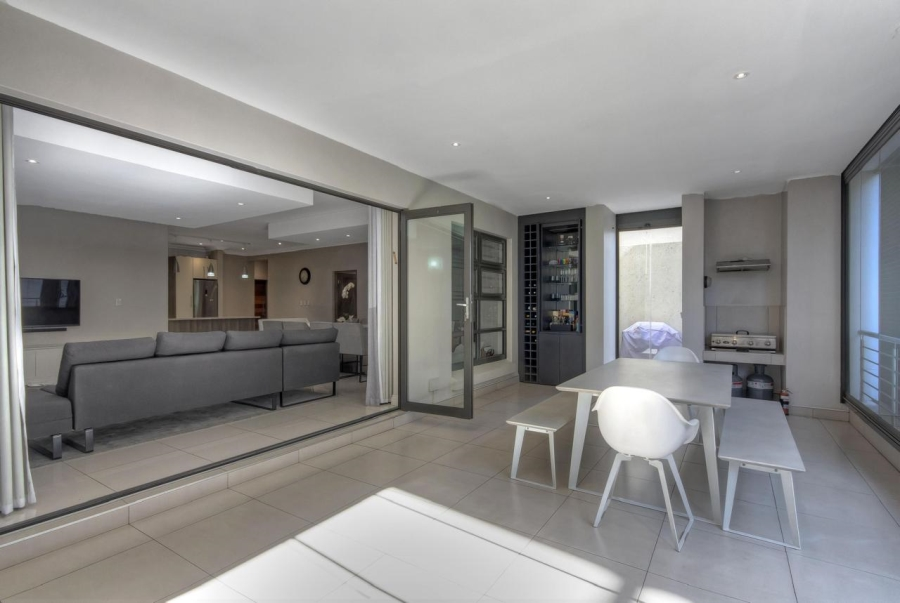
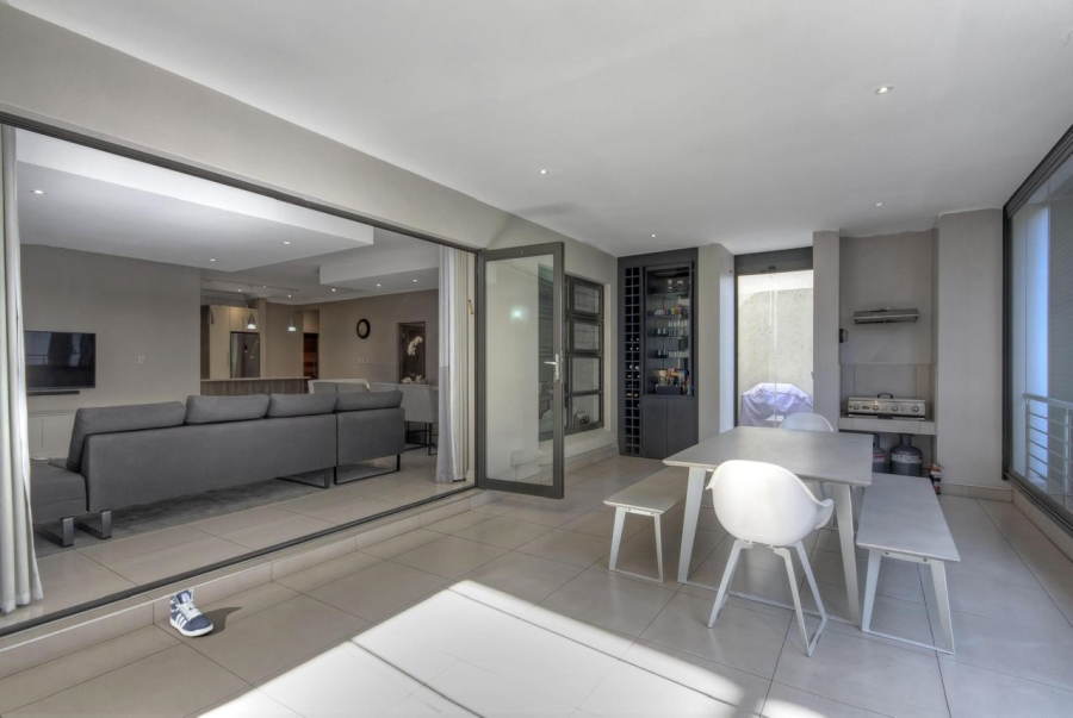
+ sneaker [169,588,213,638]
